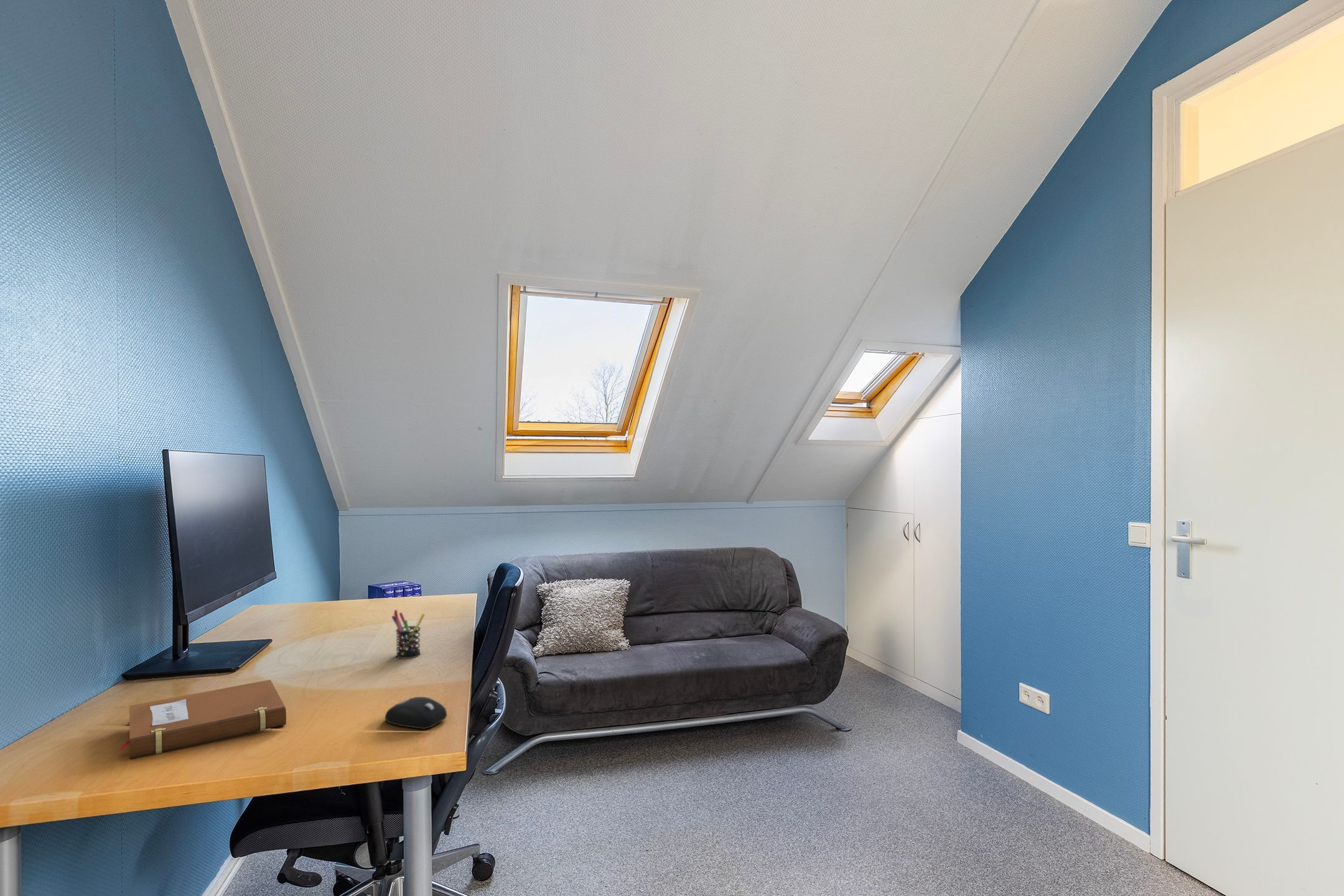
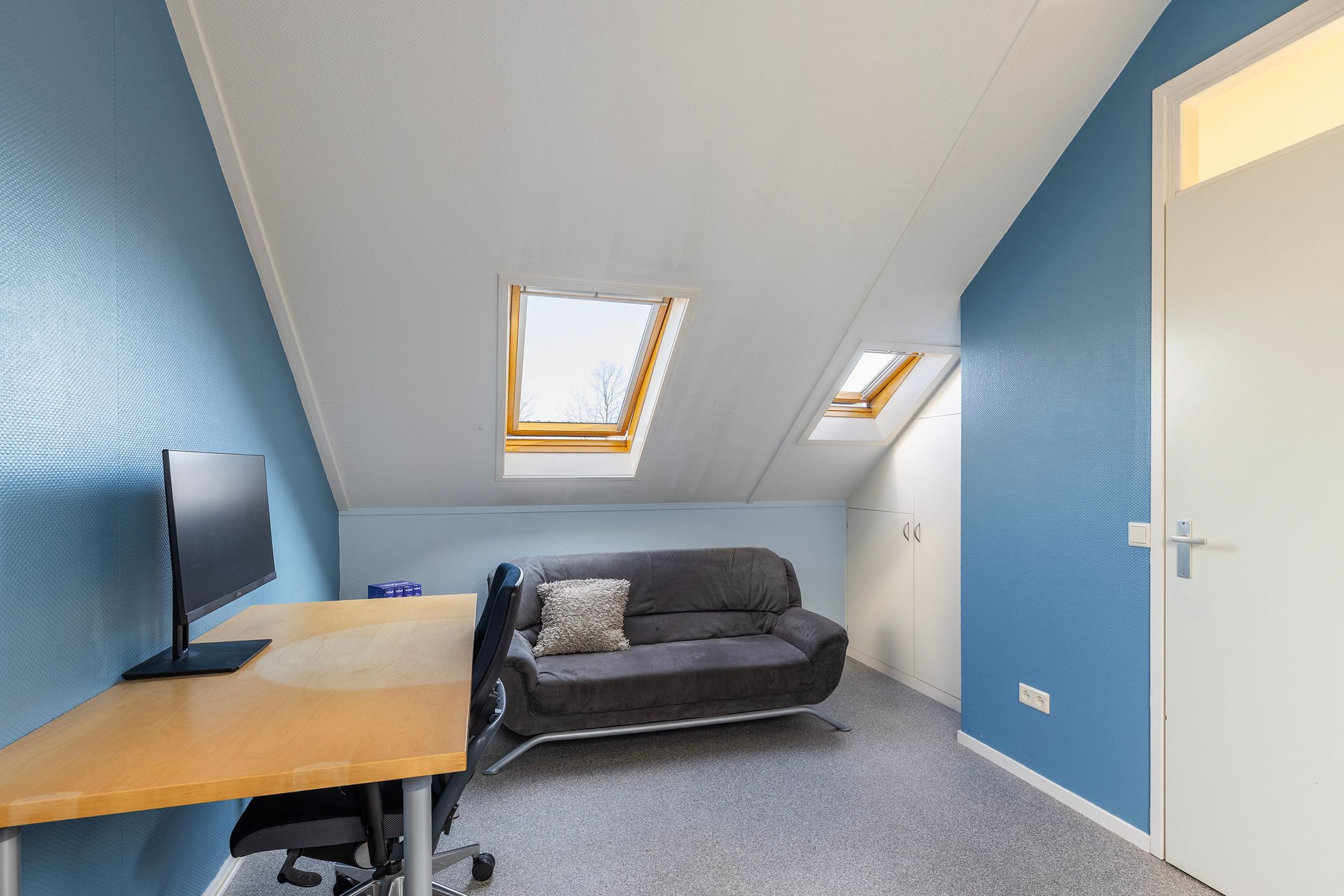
- computer mouse [385,696,448,730]
- pen holder [391,609,426,660]
- notebook [119,679,287,760]
